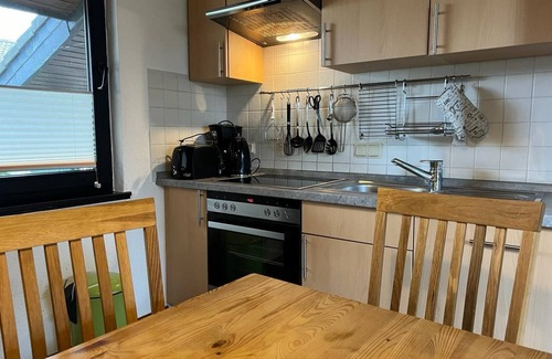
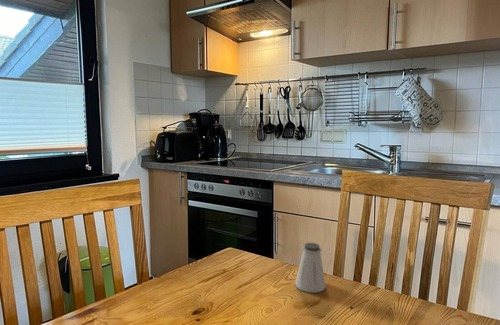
+ saltshaker [295,242,327,294]
